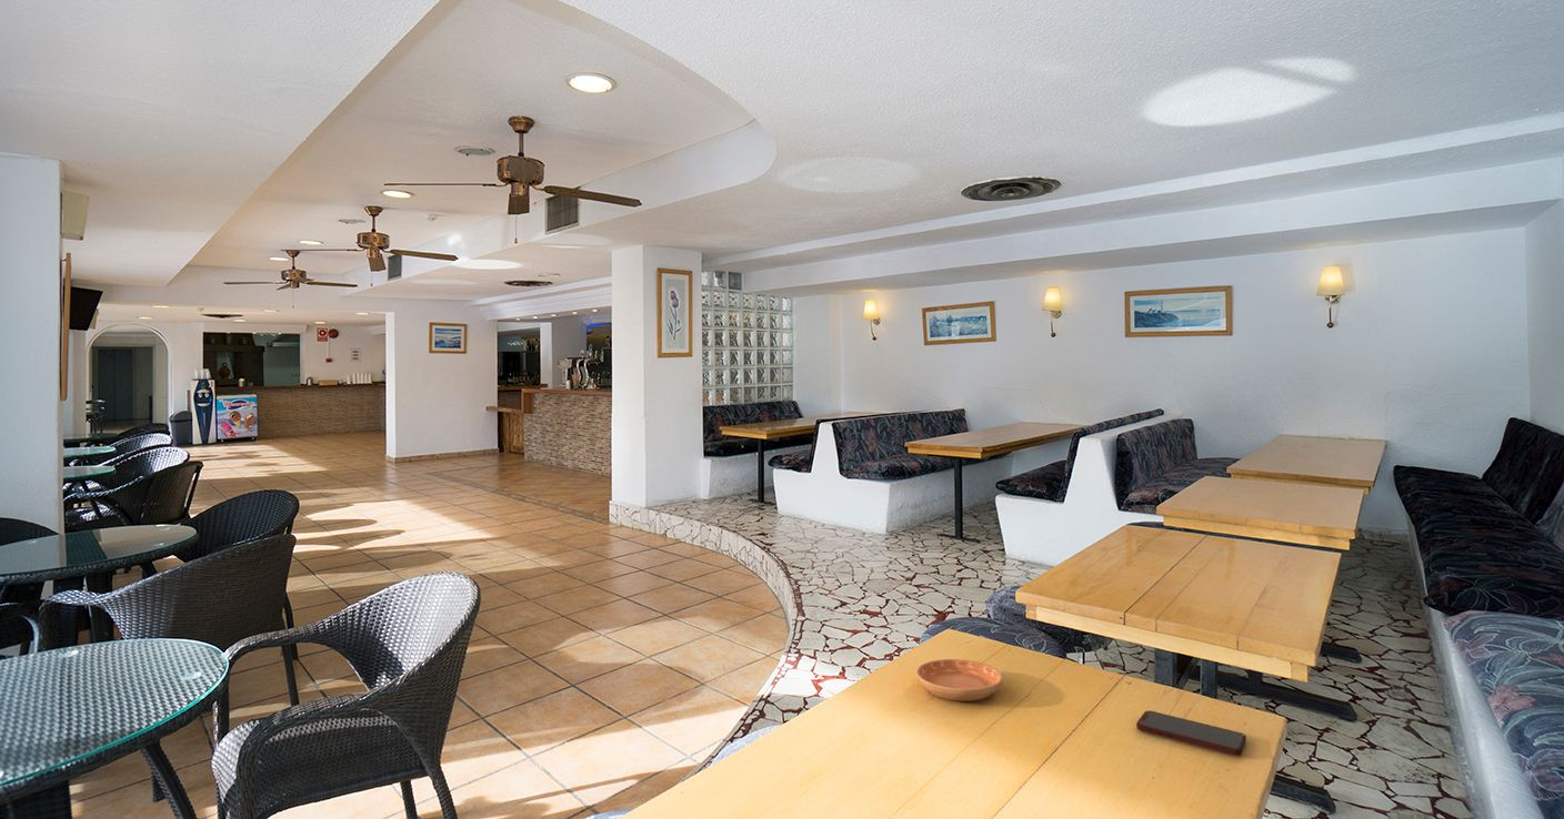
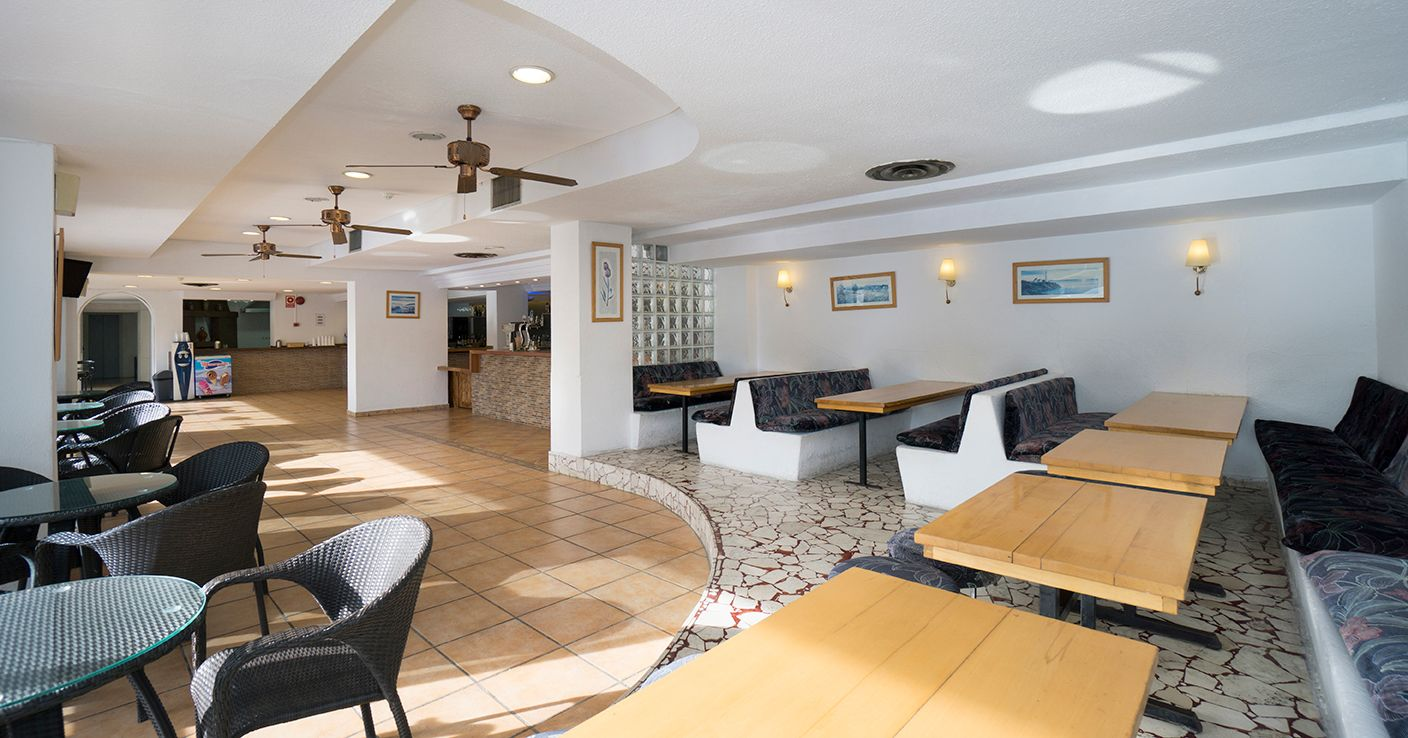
- saucer [915,658,1004,702]
- smartphone [1135,709,1247,757]
